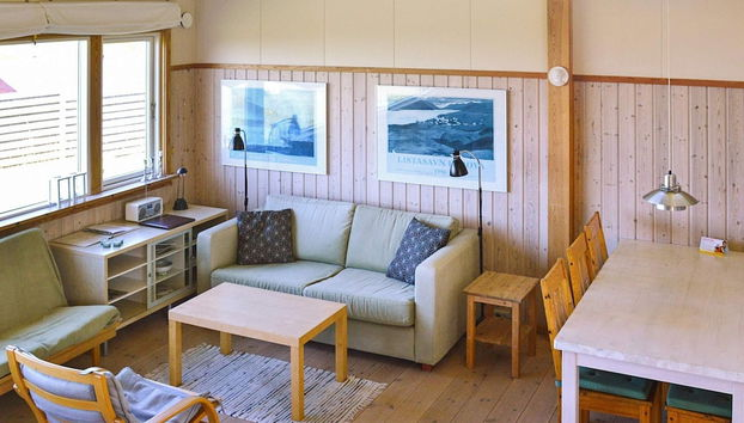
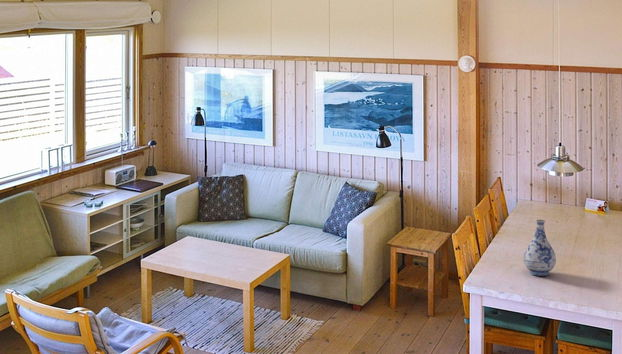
+ vase [523,219,557,276]
